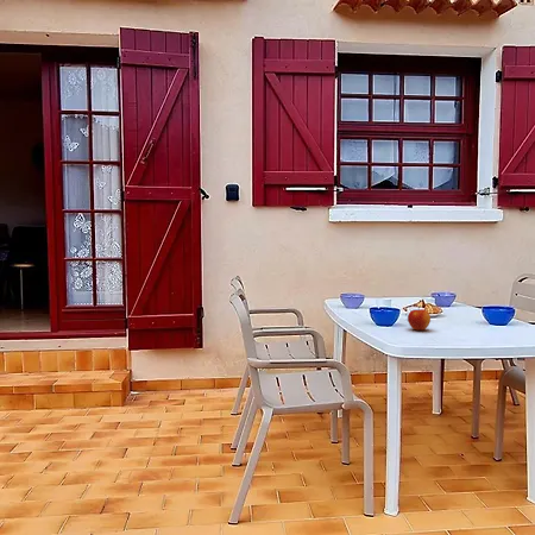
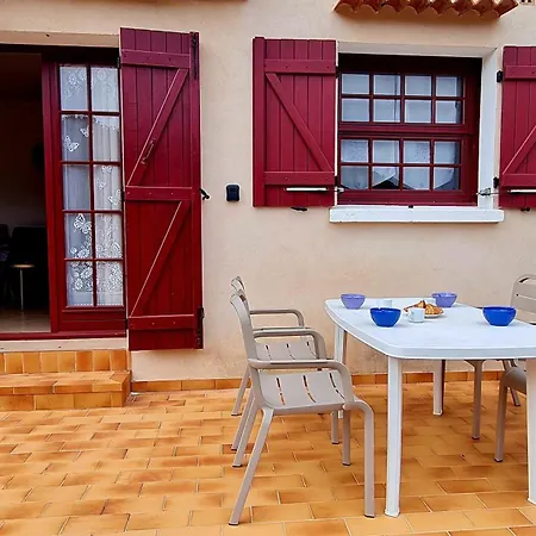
- apple [407,306,432,332]
